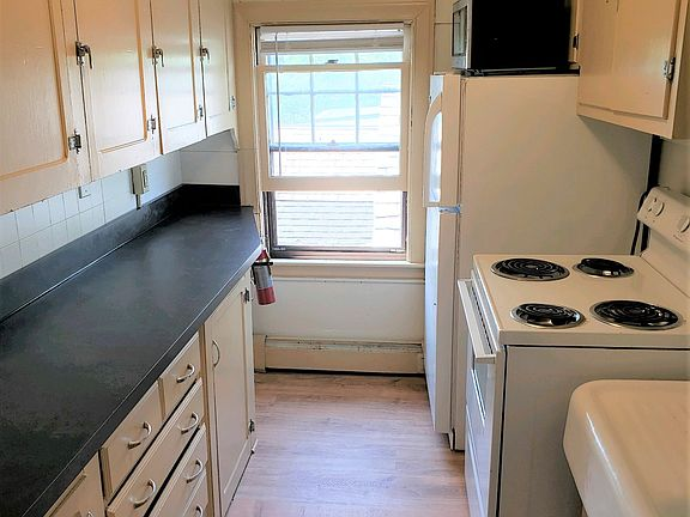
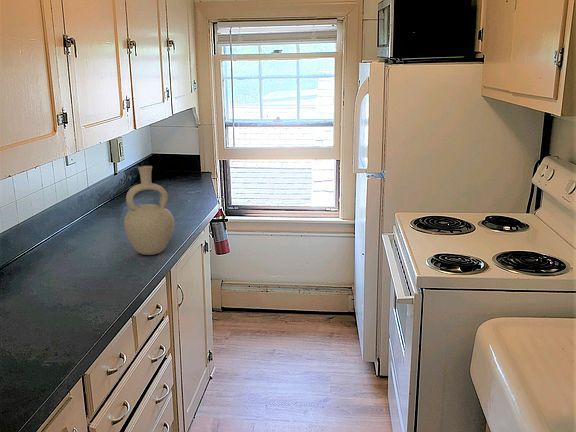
+ vase [123,165,175,256]
